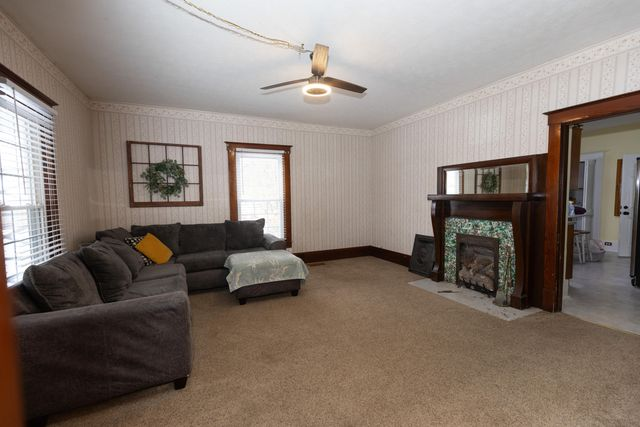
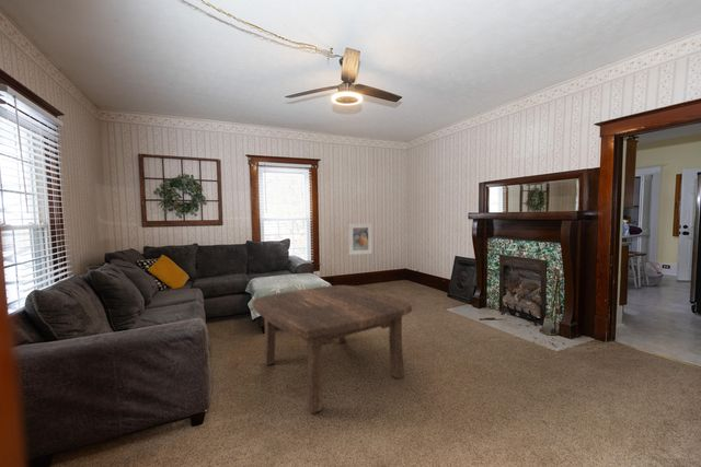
+ coffee table [252,284,413,415]
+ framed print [347,222,374,256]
